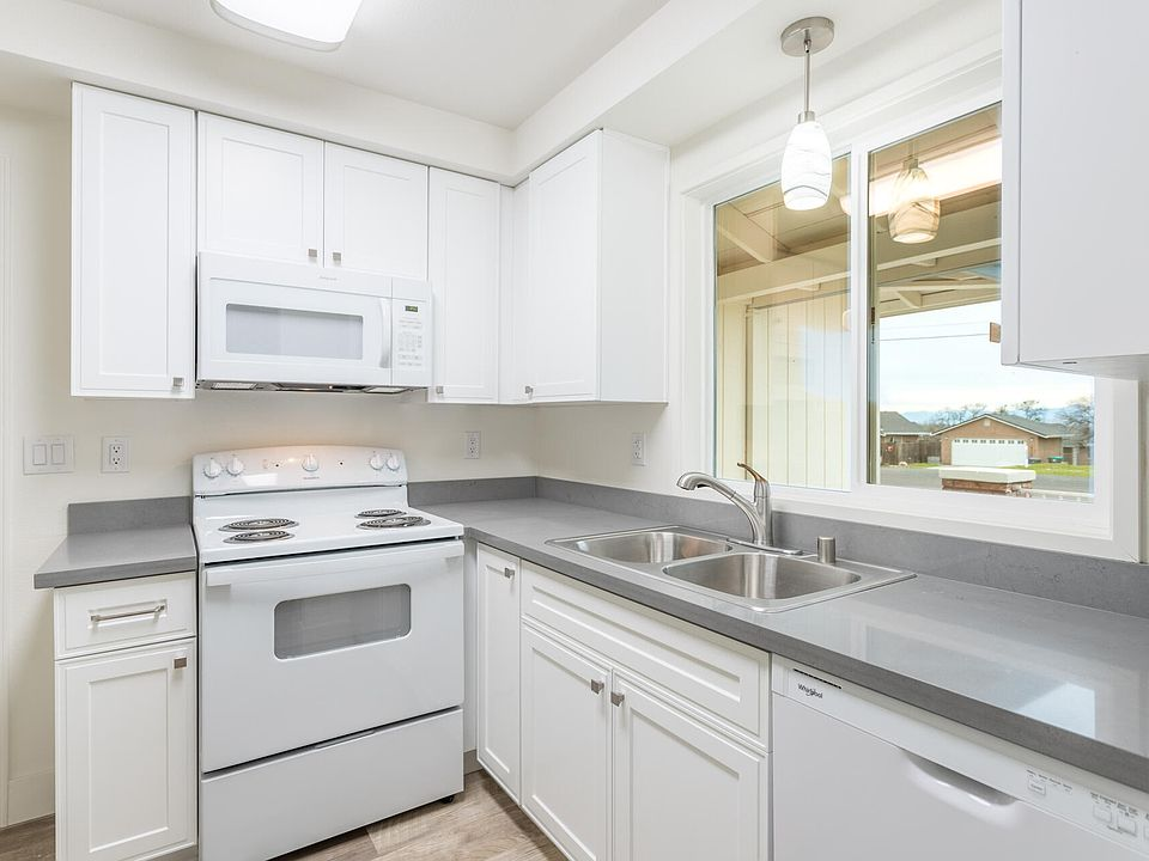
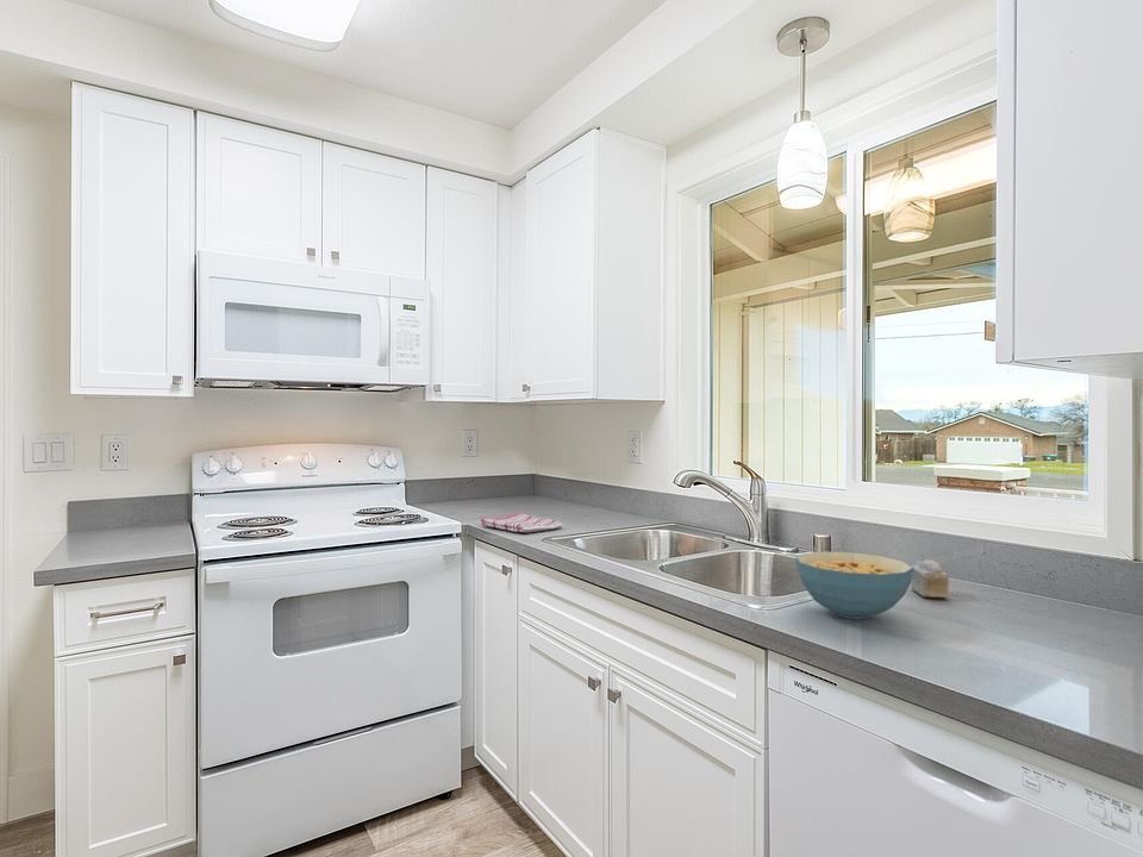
+ dish towel [480,511,563,533]
+ cereal bowl [794,550,913,620]
+ cake slice [911,558,950,599]
